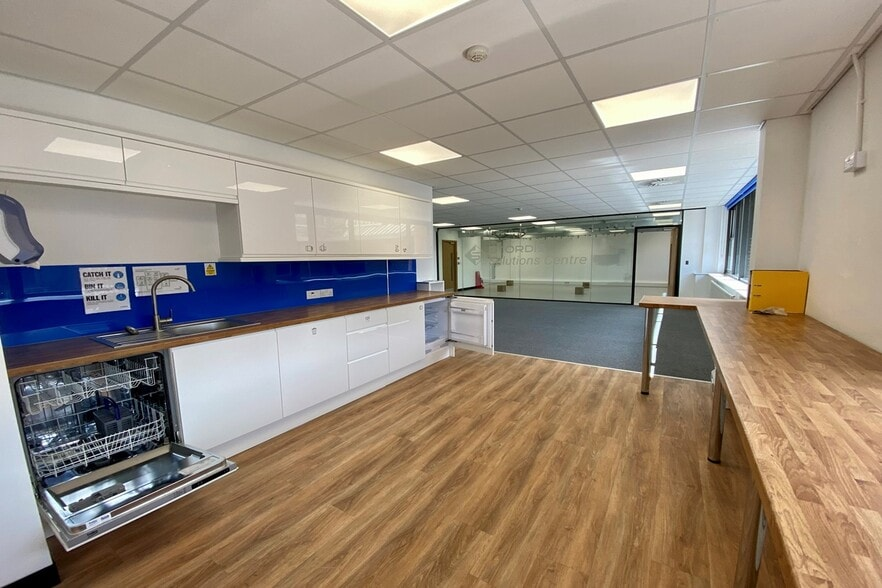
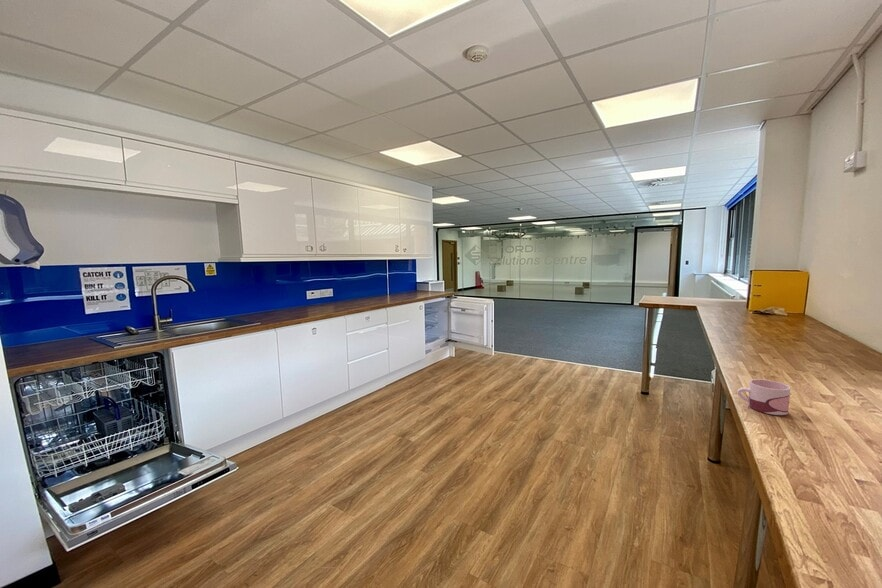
+ mug [736,378,791,416]
